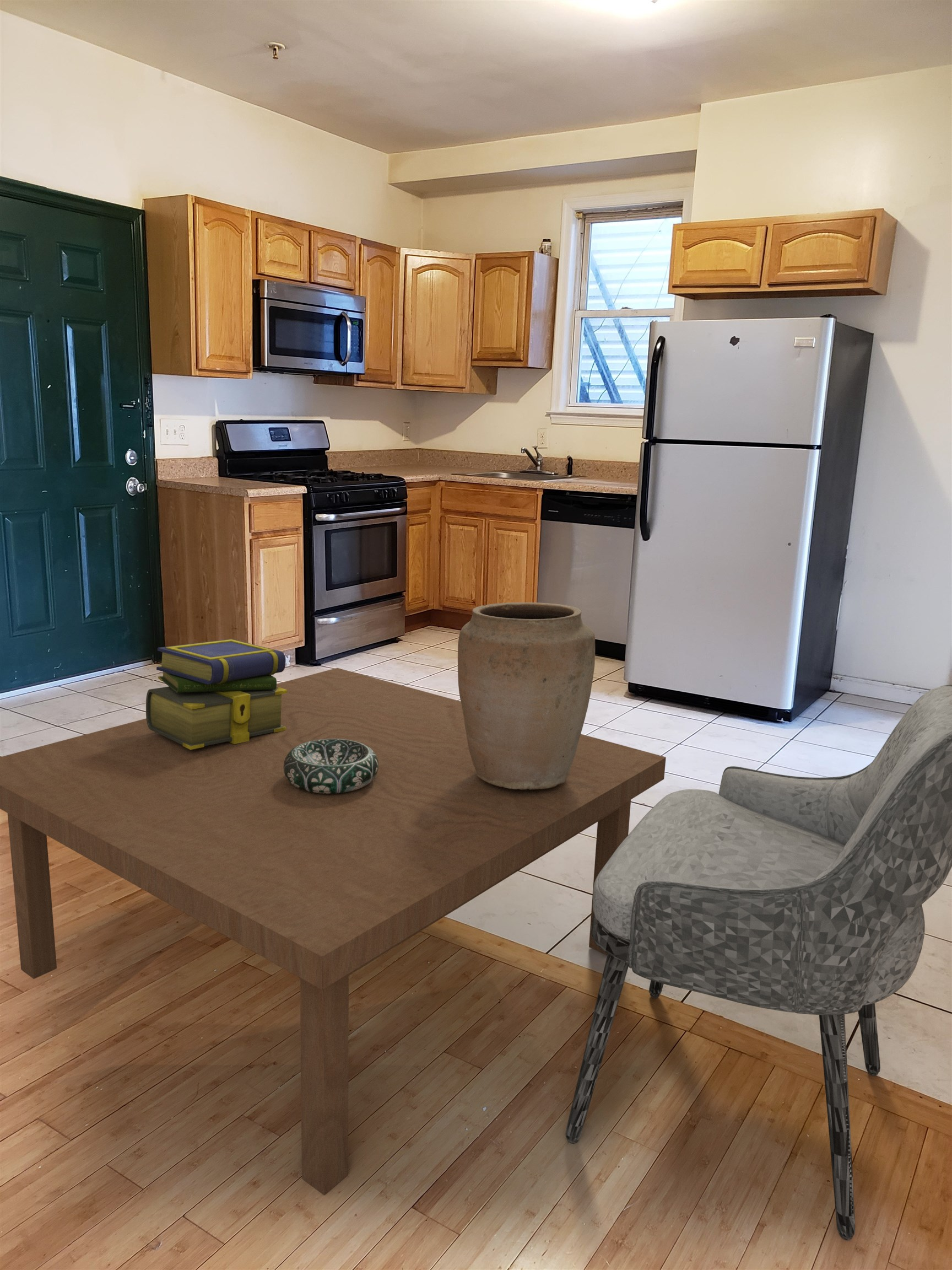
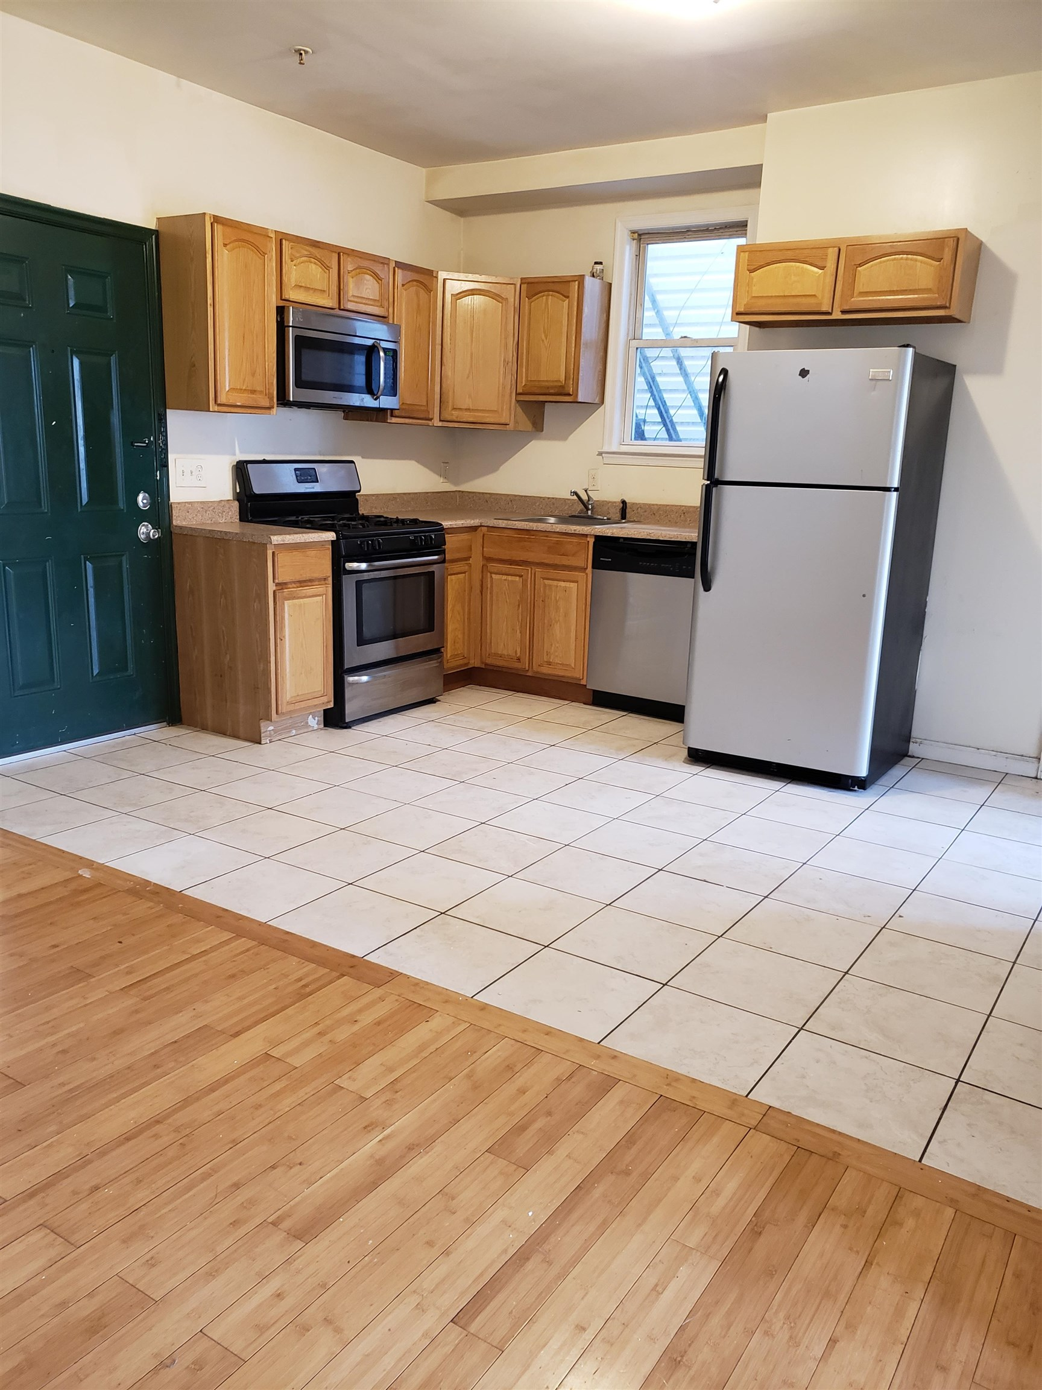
- coffee table [0,668,667,1196]
- decorative bowl [283,739,378,794]
- stack of books [145,638,287,750]
- dining chair [565,684,952,1241]
- vase [457,602,596,790]
